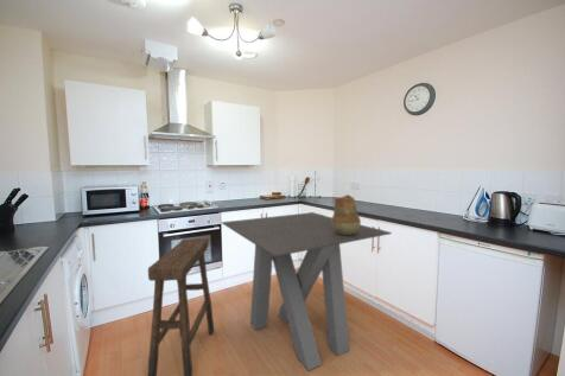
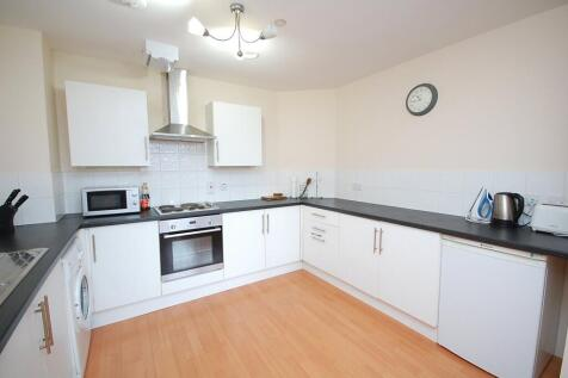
- dining table [221,211,393,371]
- stool [146,237,215,376]
- pitcher [331,193,362,235]
